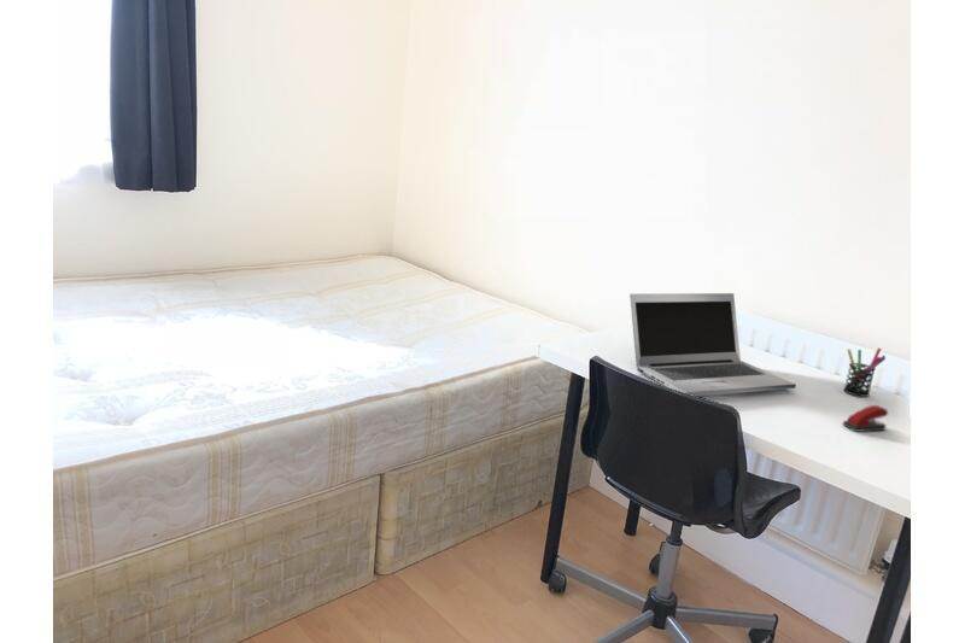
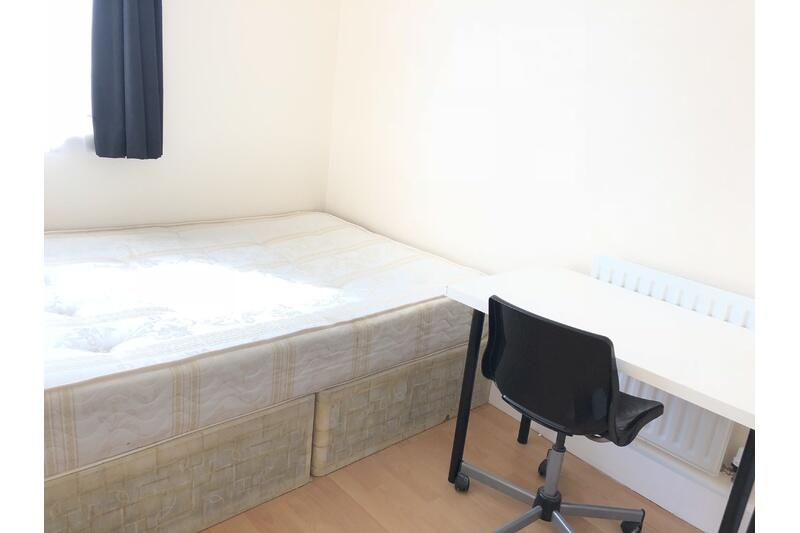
- pen holder [843,346,887,398]
- laptop [628,292,797,397]
- stapler [842,404,889,433]
